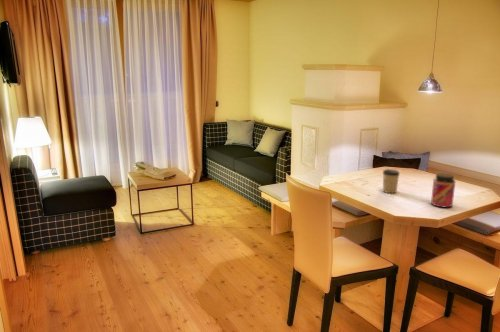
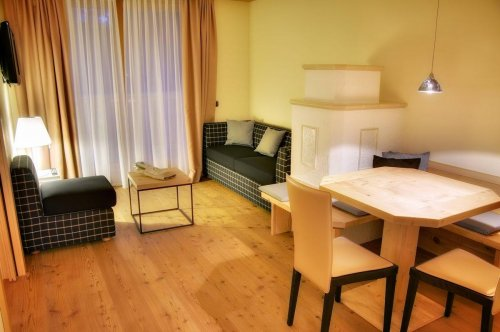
- jar [430,172,456,208]
- cup [382,168,400,194]
